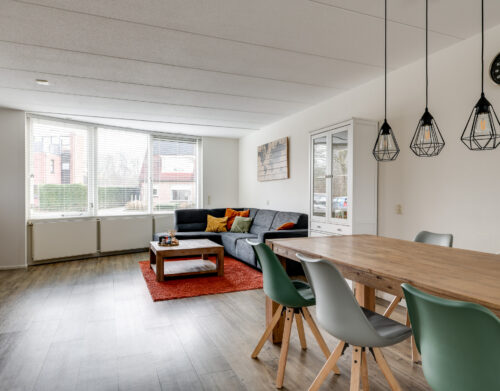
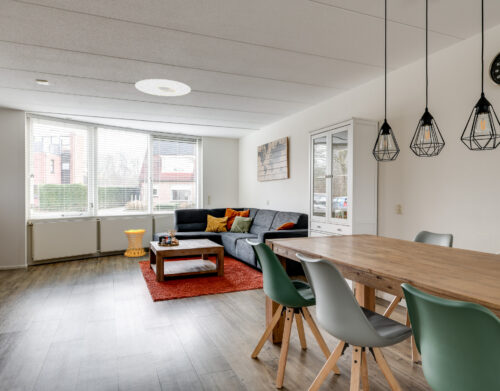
+ ceiling light [134,78,192,97]
+ side table [123,228,146,258]
